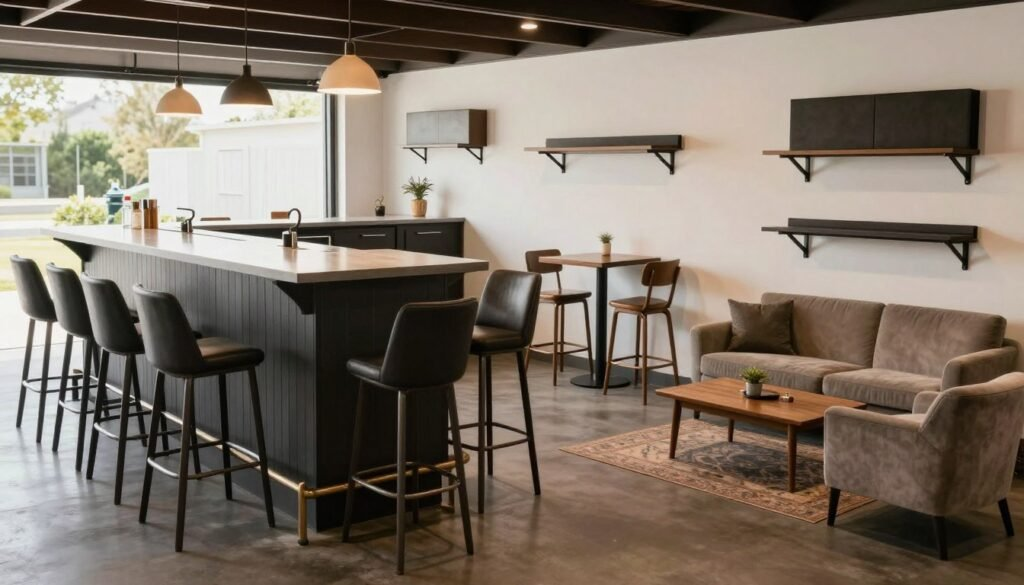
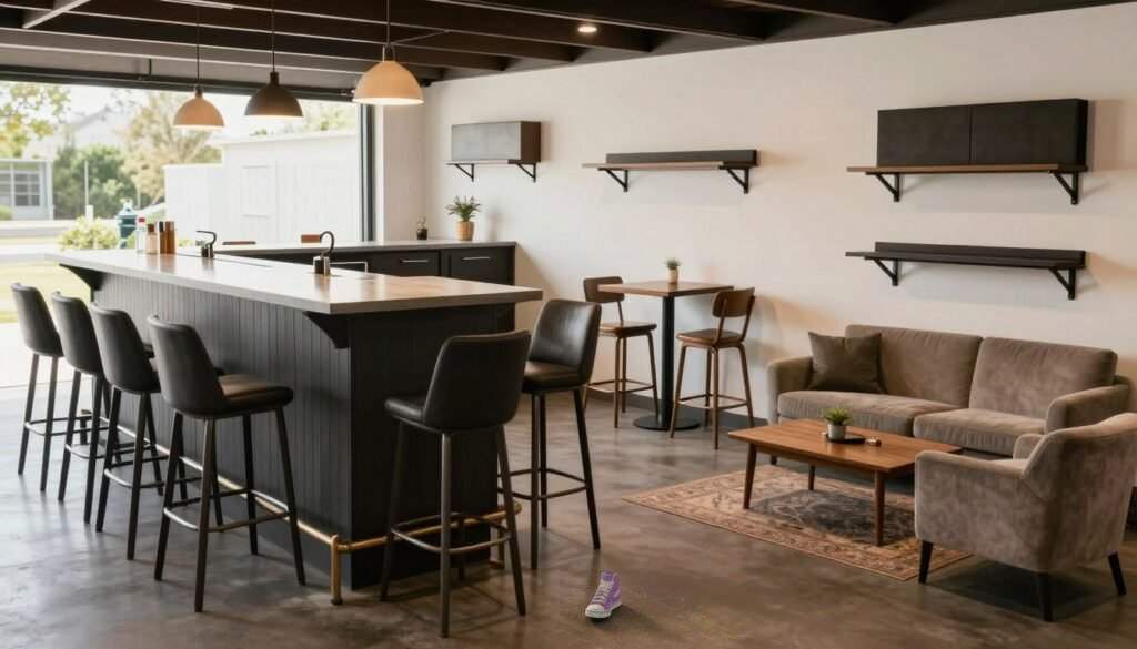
+ sneaker [584,570,622,619]
